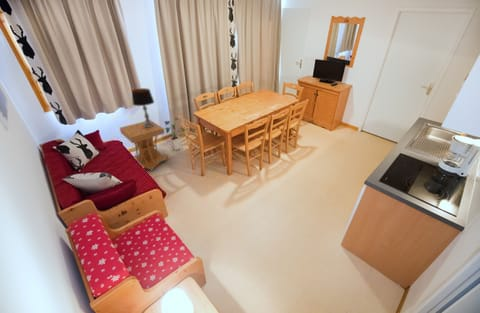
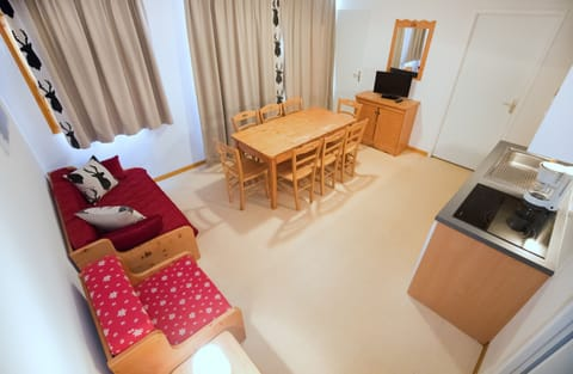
- side table [119,119,170,172]
- house plant [163,116,185,151]
- table lamp [131,87,155,127]
